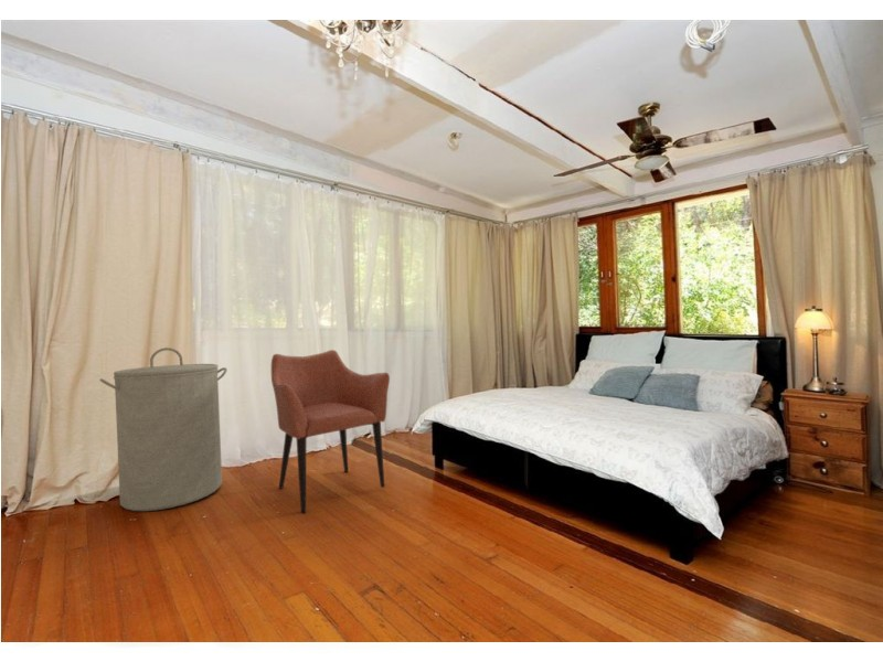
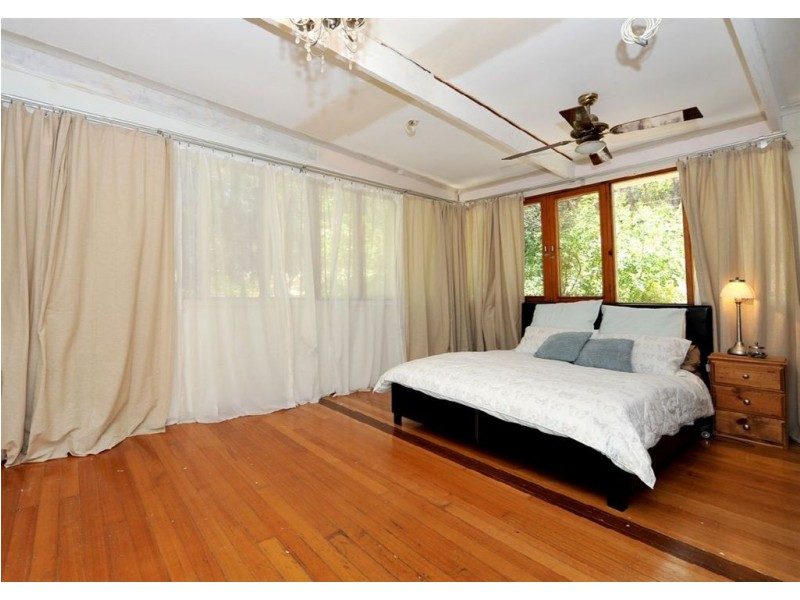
- armchair [270,349,391,514]
- laundry hamper [98,346,228,512]
